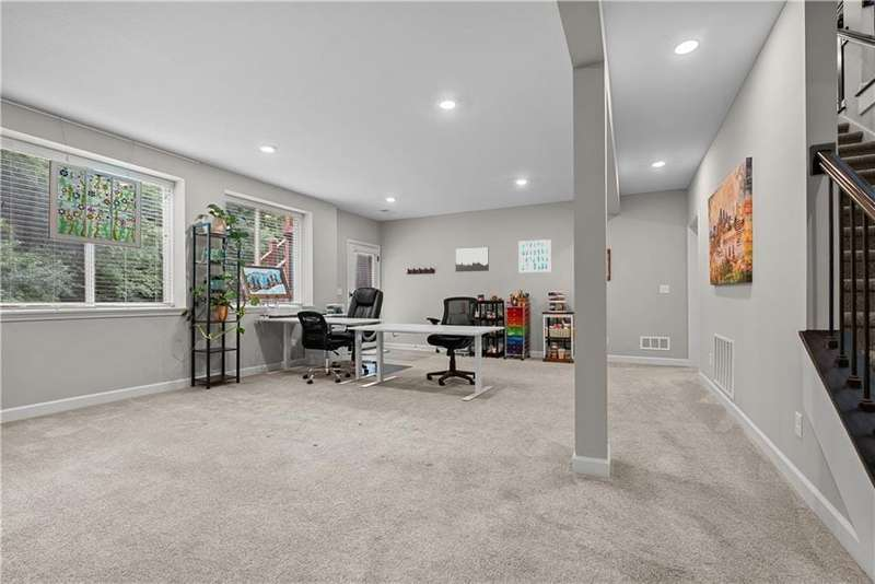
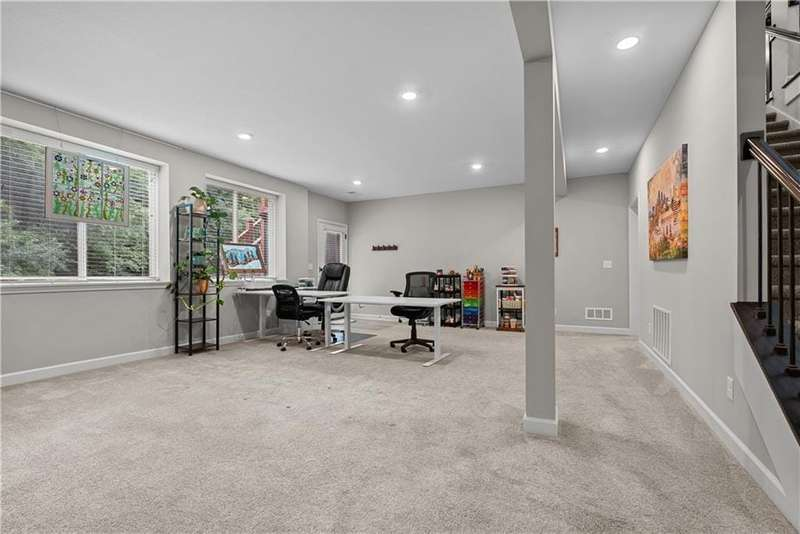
- wall art [517,238,551,273]
- wall art [454,246,490,272]
